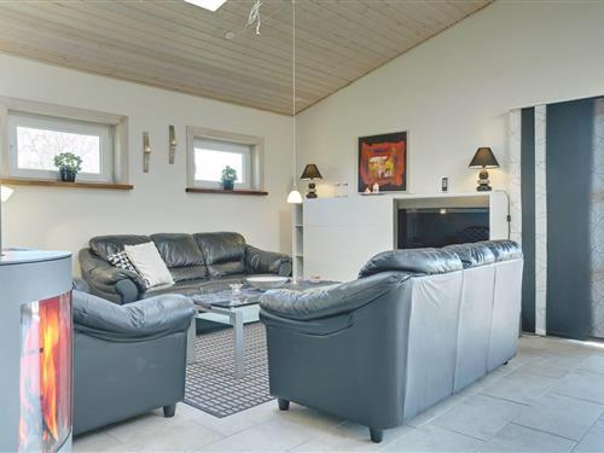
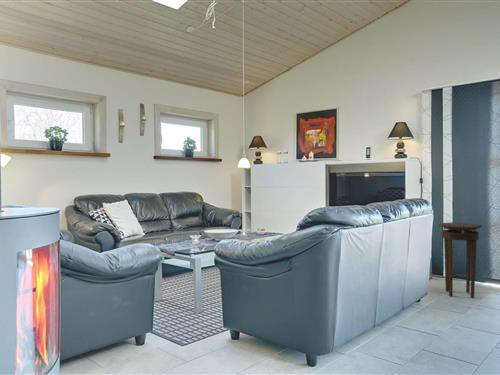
+ stool [438,222,483,299]
